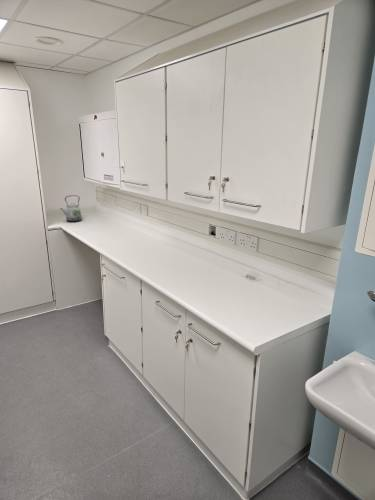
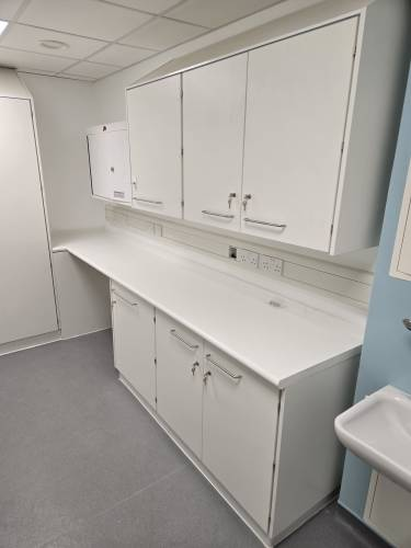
- kettle [59,194,83,223]
